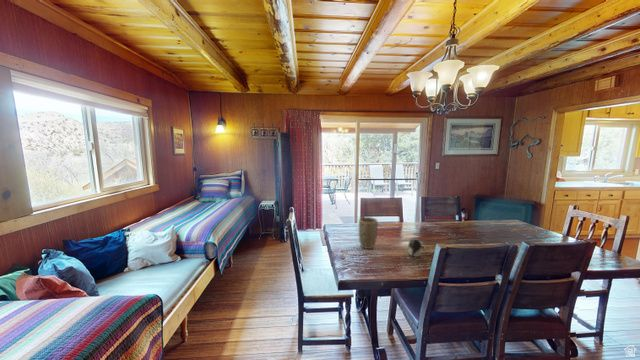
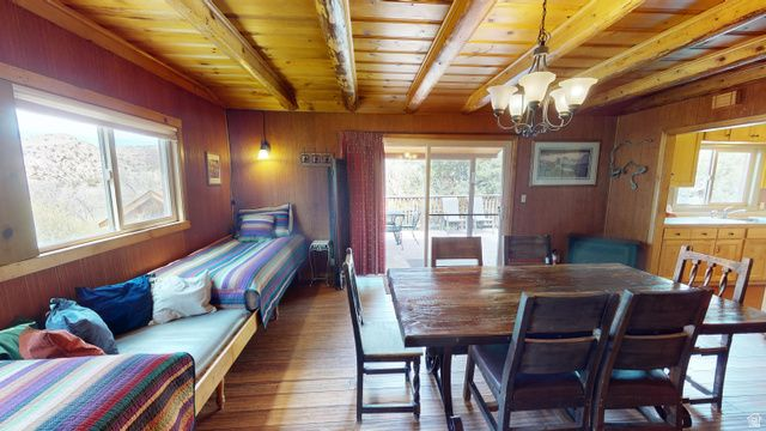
- cup [408,239,426,258]
- plant pot [358,216,379,250]
